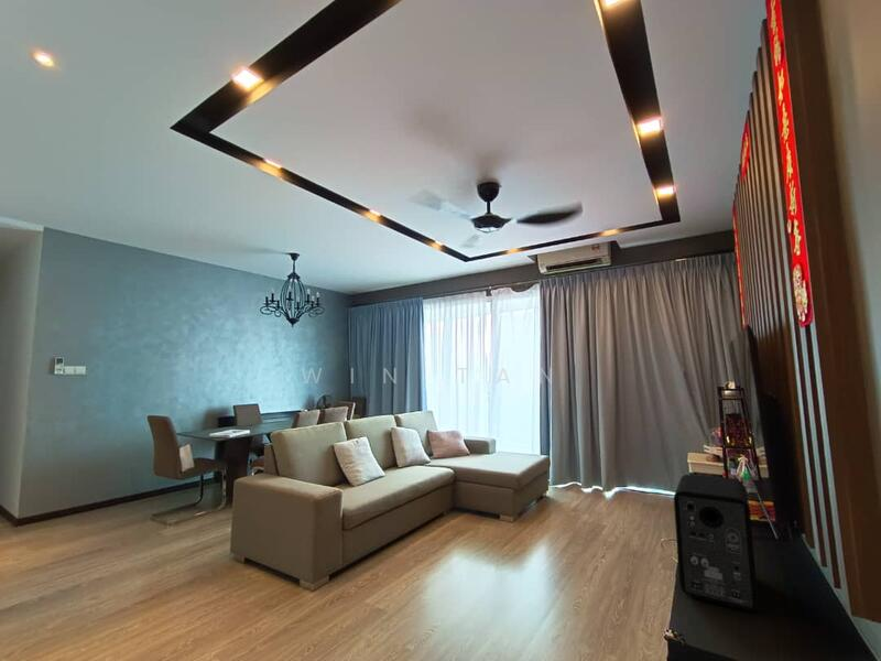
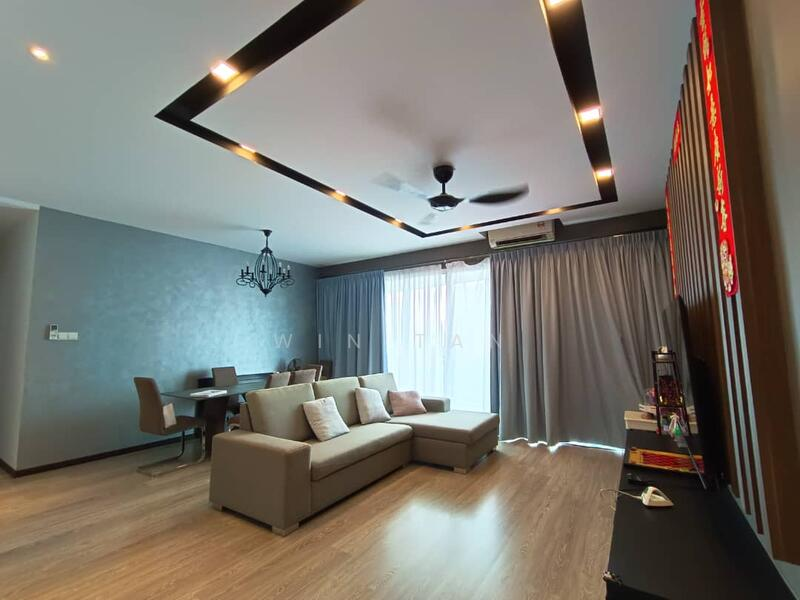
- speaker [673,474,760,613]
